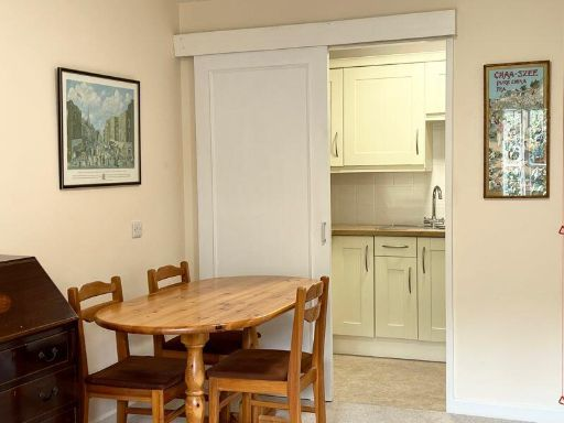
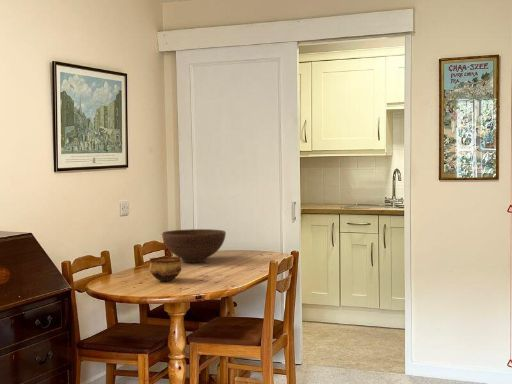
+ fruit bowl [161,228,227,263]
+ bowl [148,256,183,282]
